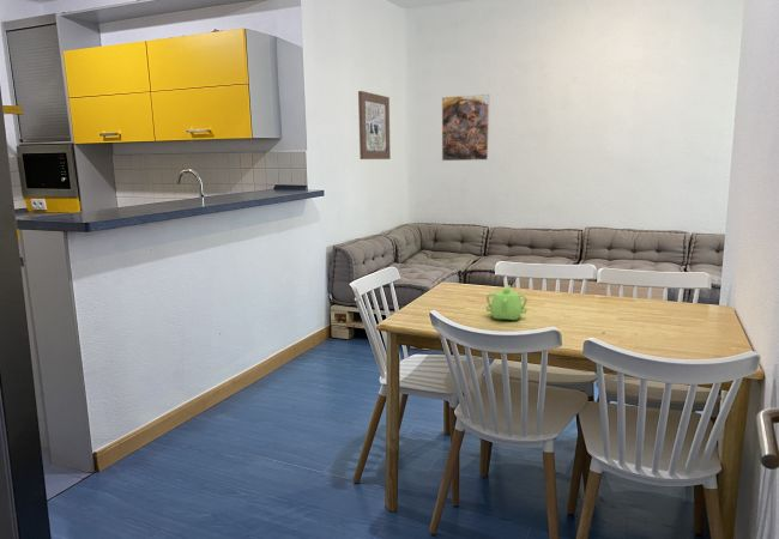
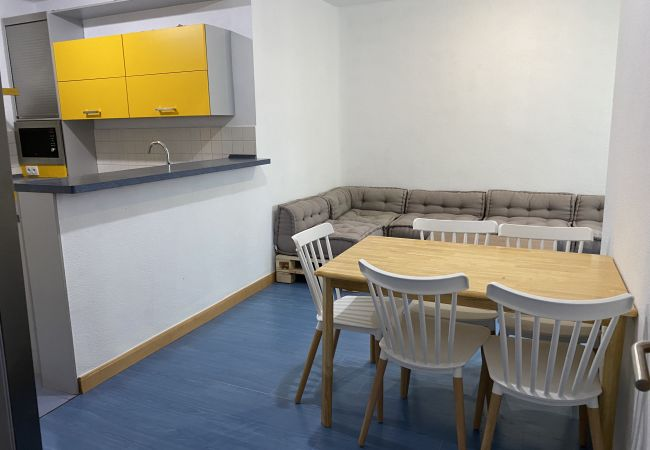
- teapot [485,284,529,321]
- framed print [441,93,490,162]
- wall art [357,90,392,161]
